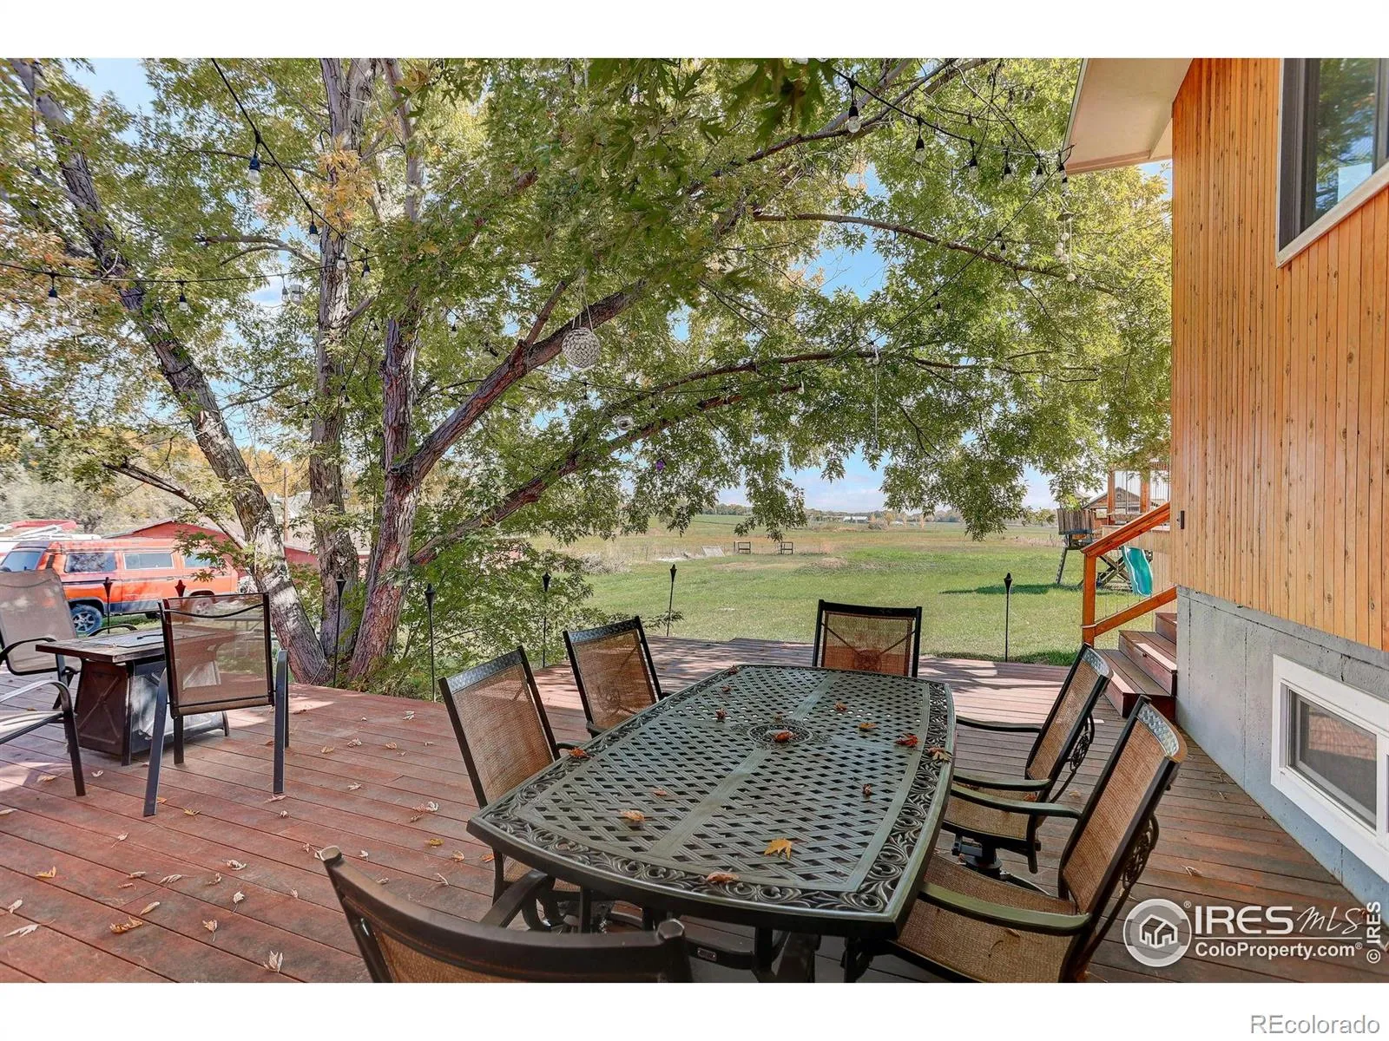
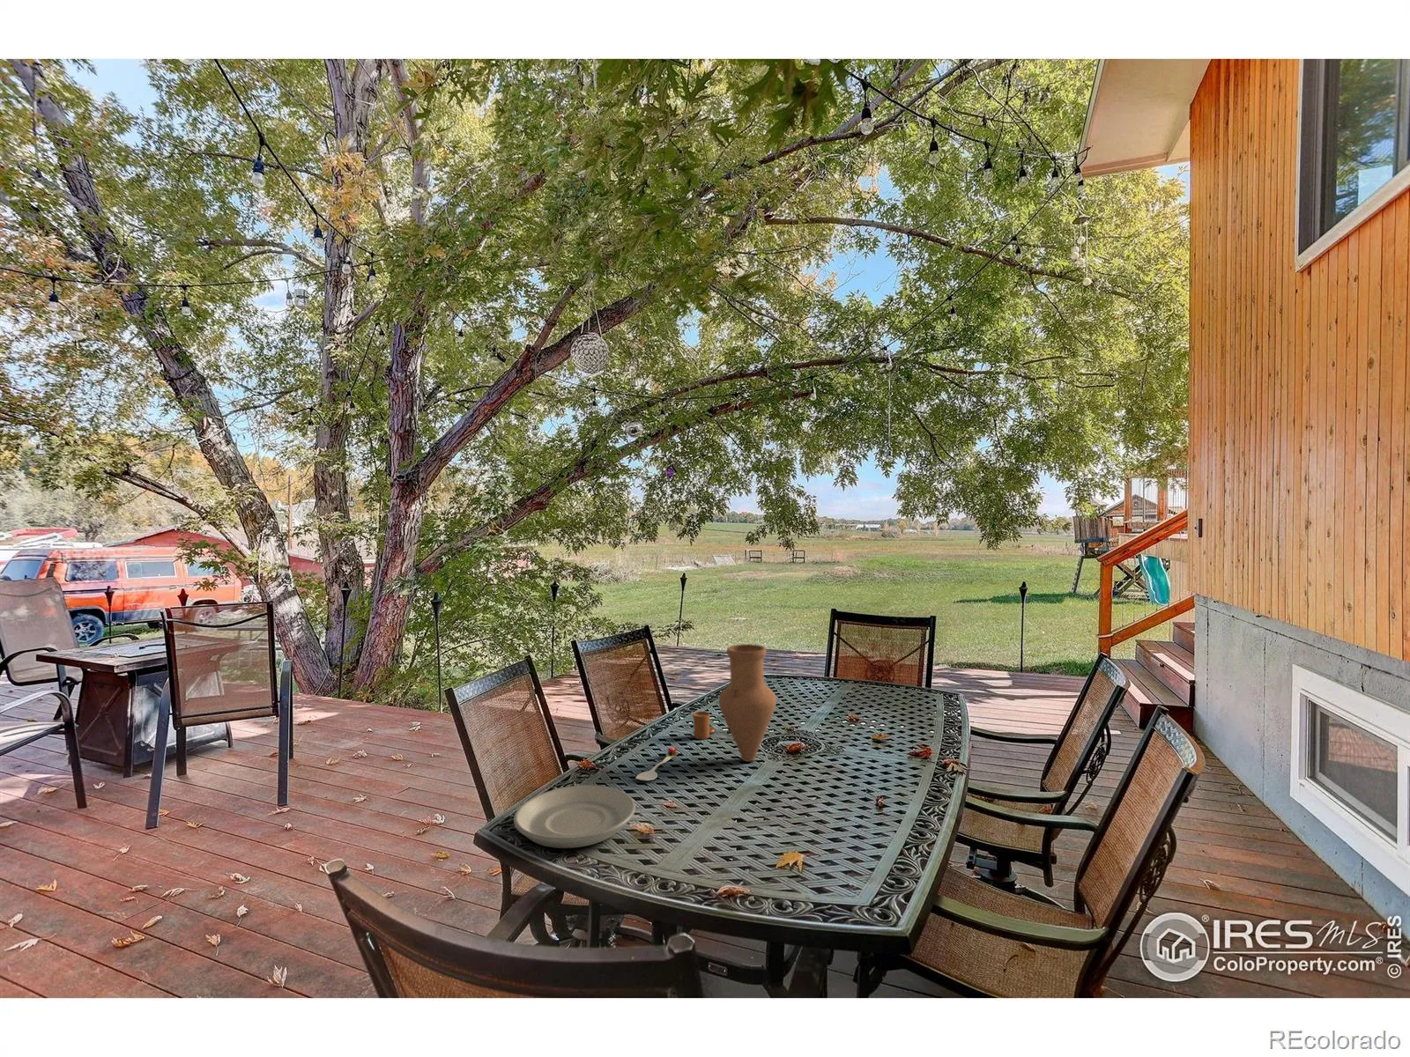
+ spoon [635,746,678,782]
+ plate [513,785,636,849]
+ candle [692,711,716,739]
+ vase [718,643,777,763]
